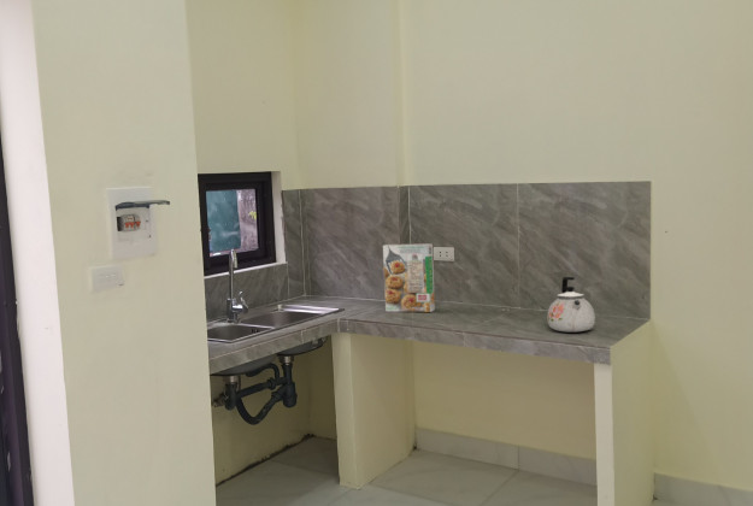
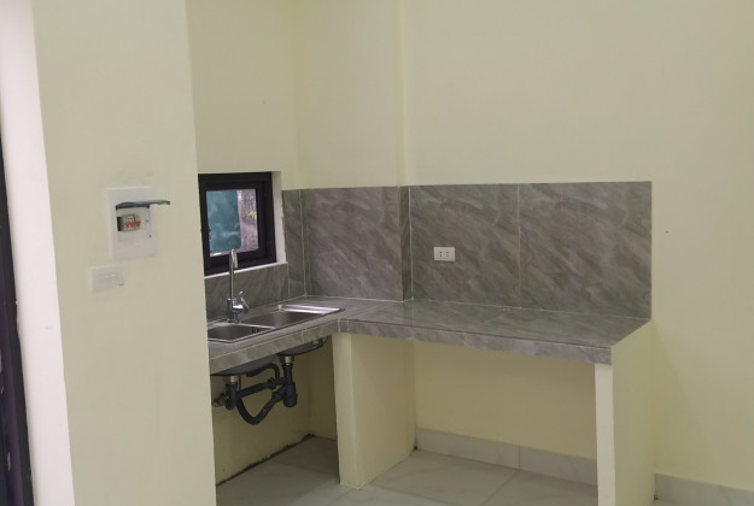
- cereal box [382,242,436,313]
- kettle [546,276,596,334]
